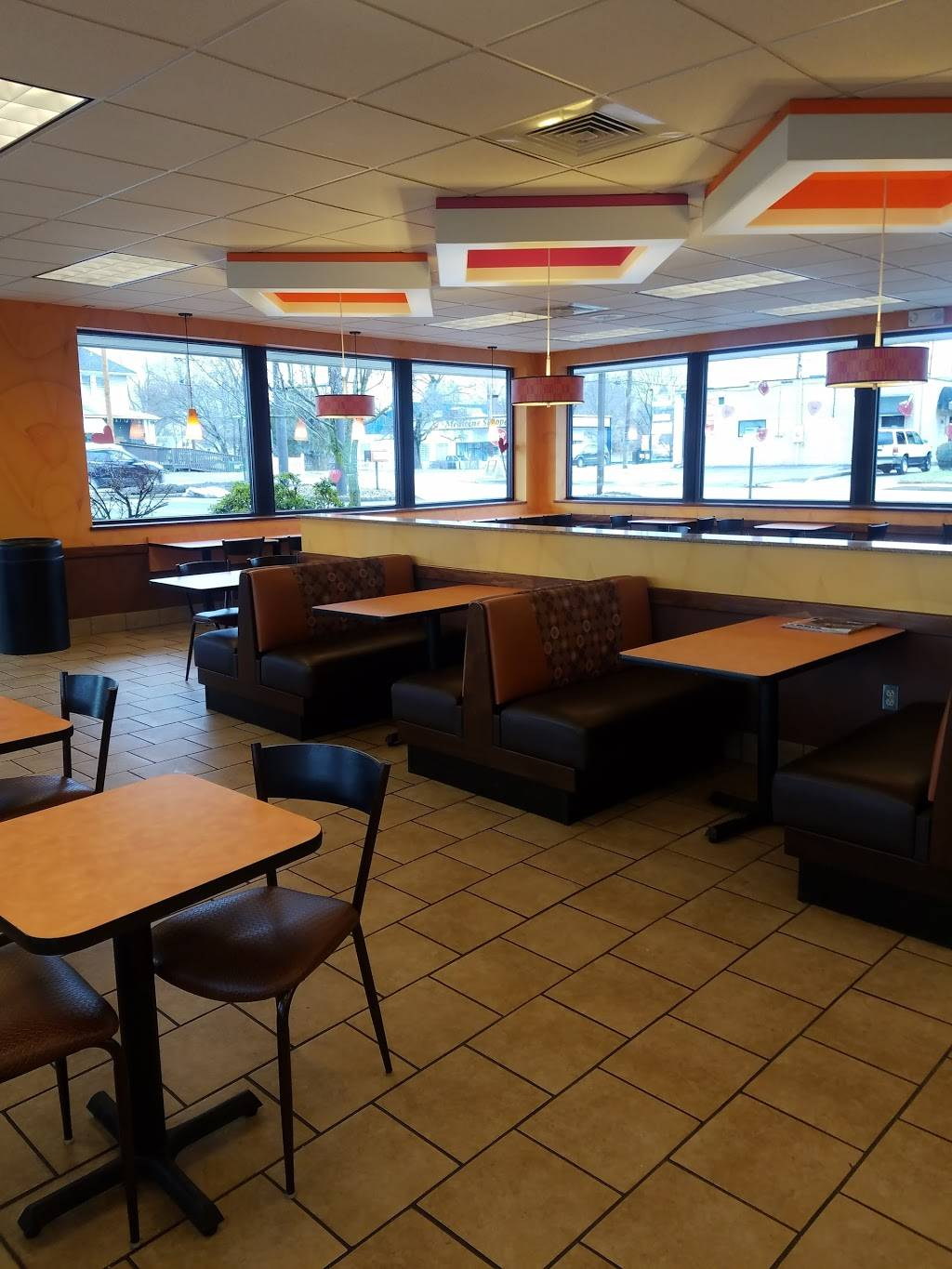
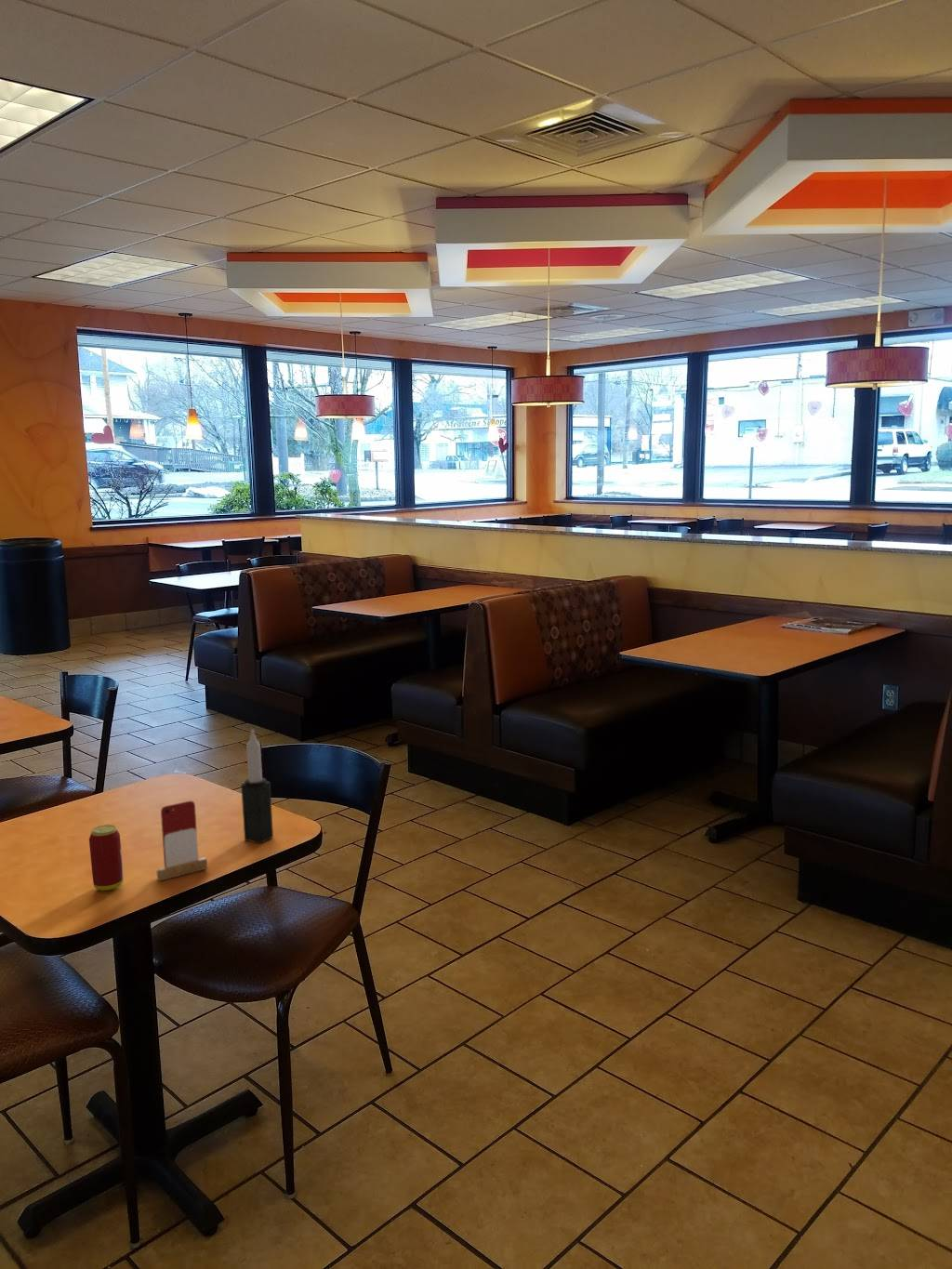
+ smartphone [155,800,208,881]
+ candle [240,729,274,844]
+ beverage can [88,824,125,892]
